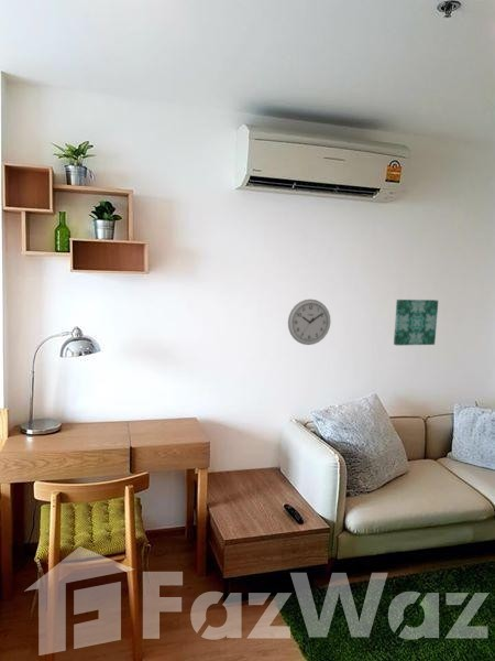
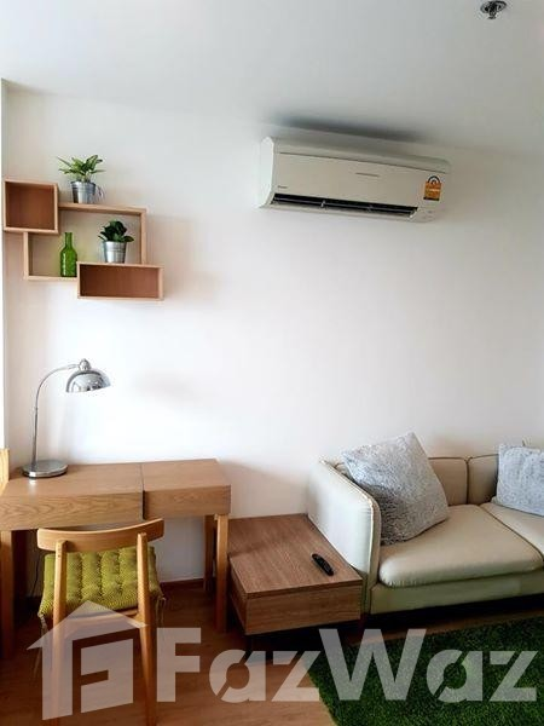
- wall clock [287,299,331,346]
- wall art [393,299,439,346]
